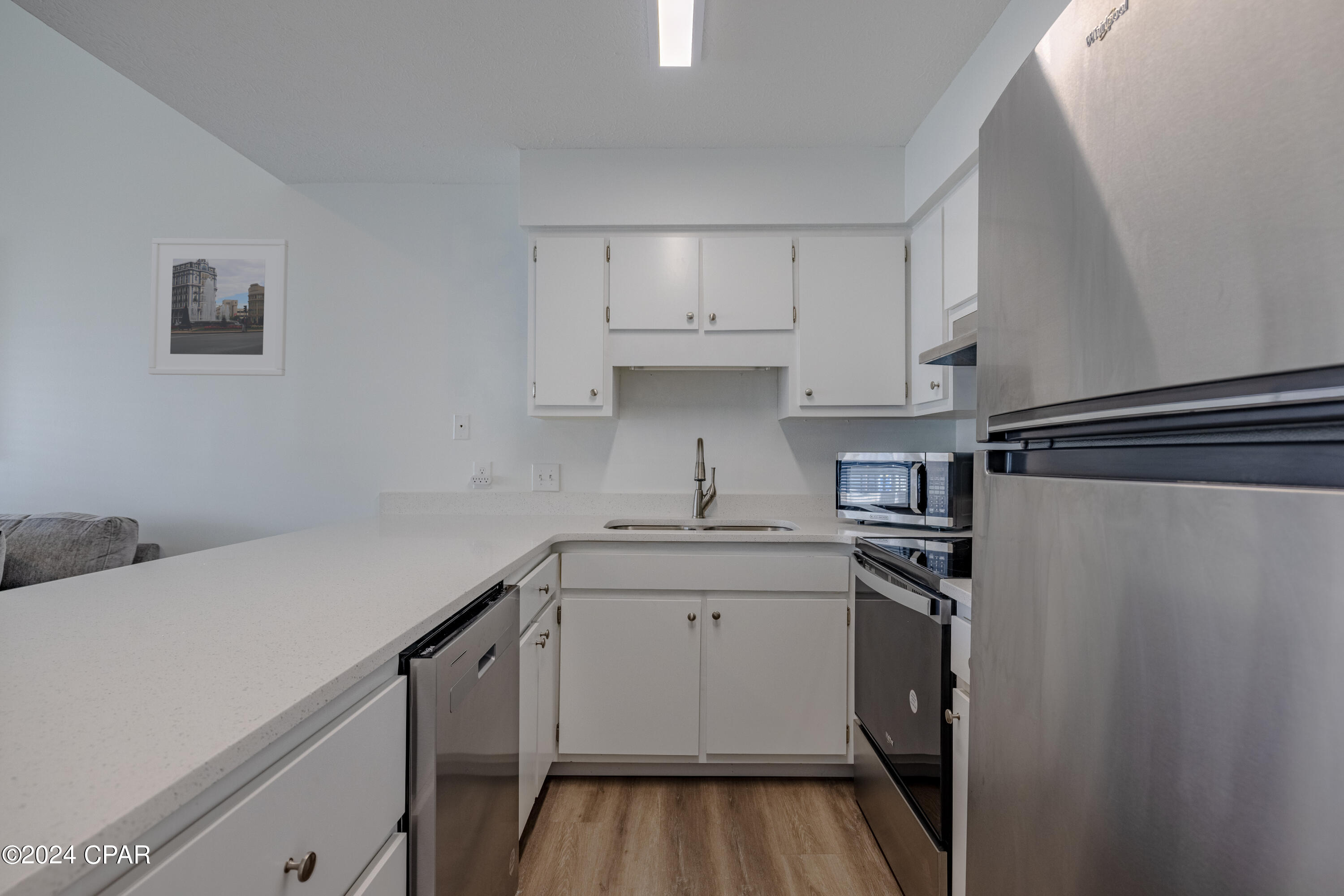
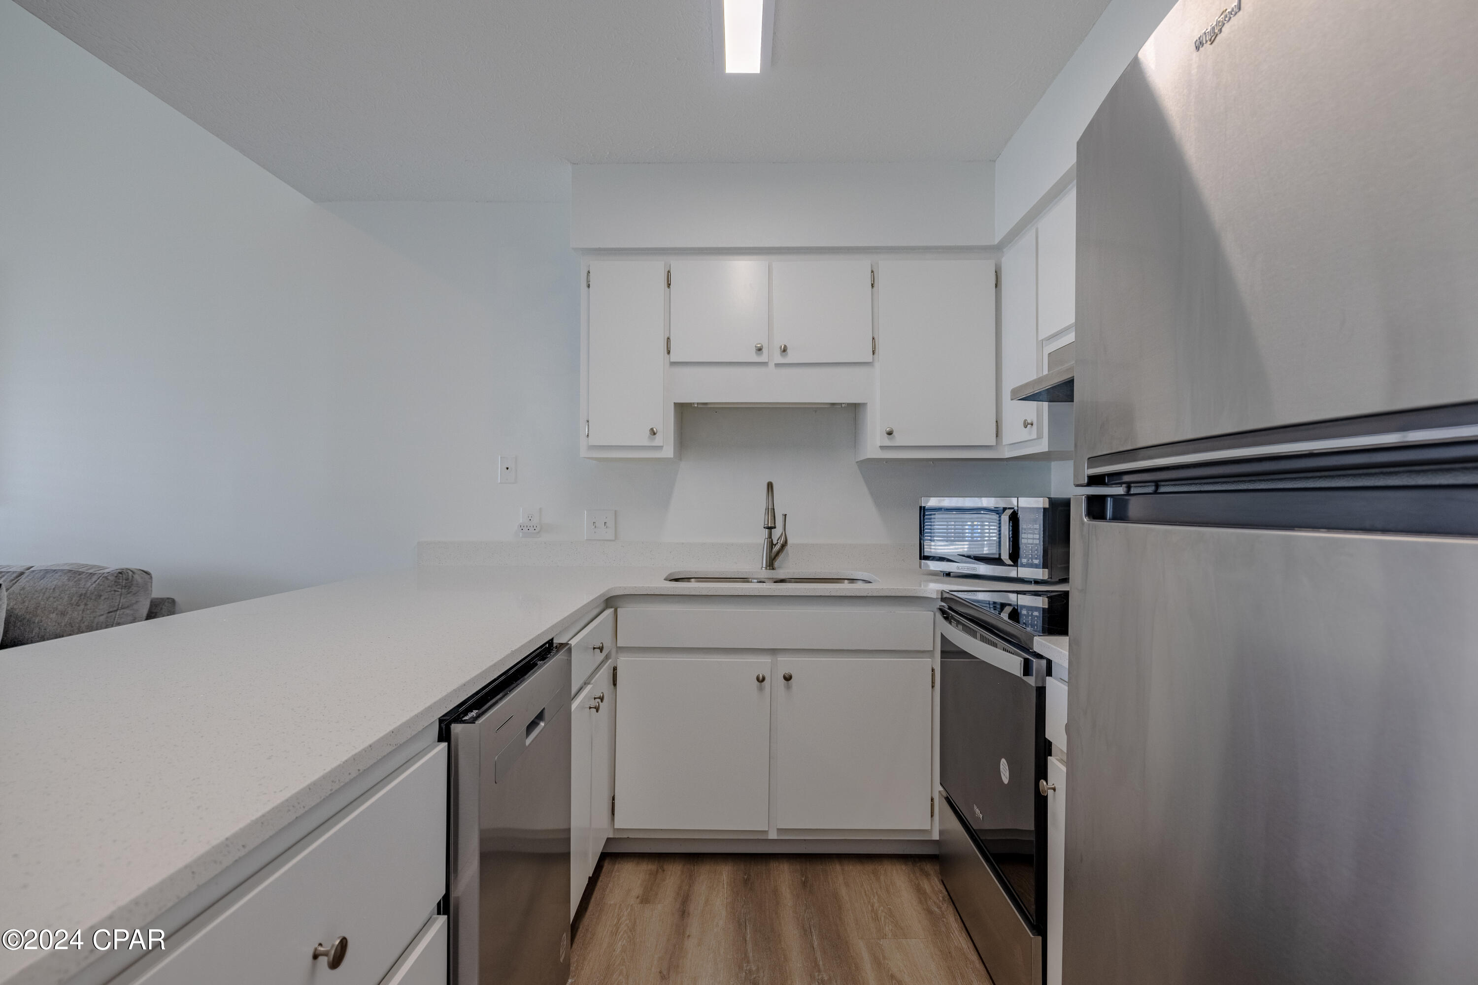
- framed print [148,238,289,377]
